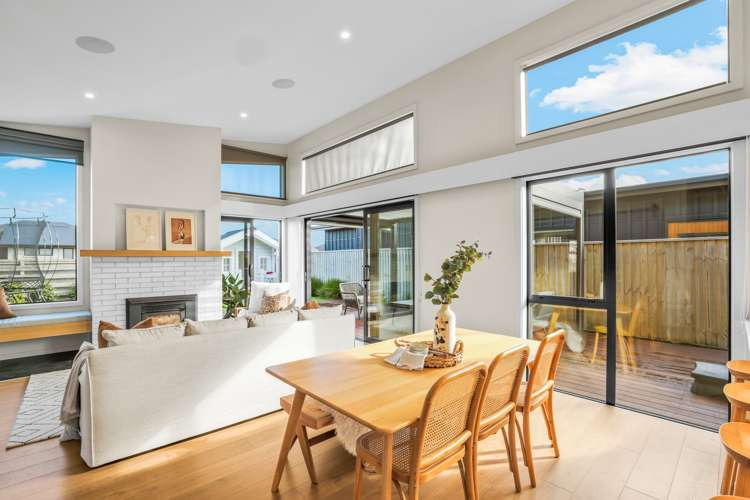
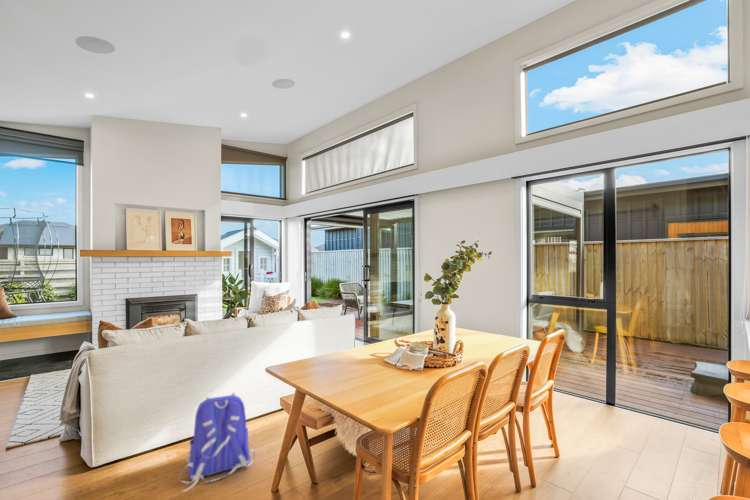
+ backpack [178,392,256,493]
